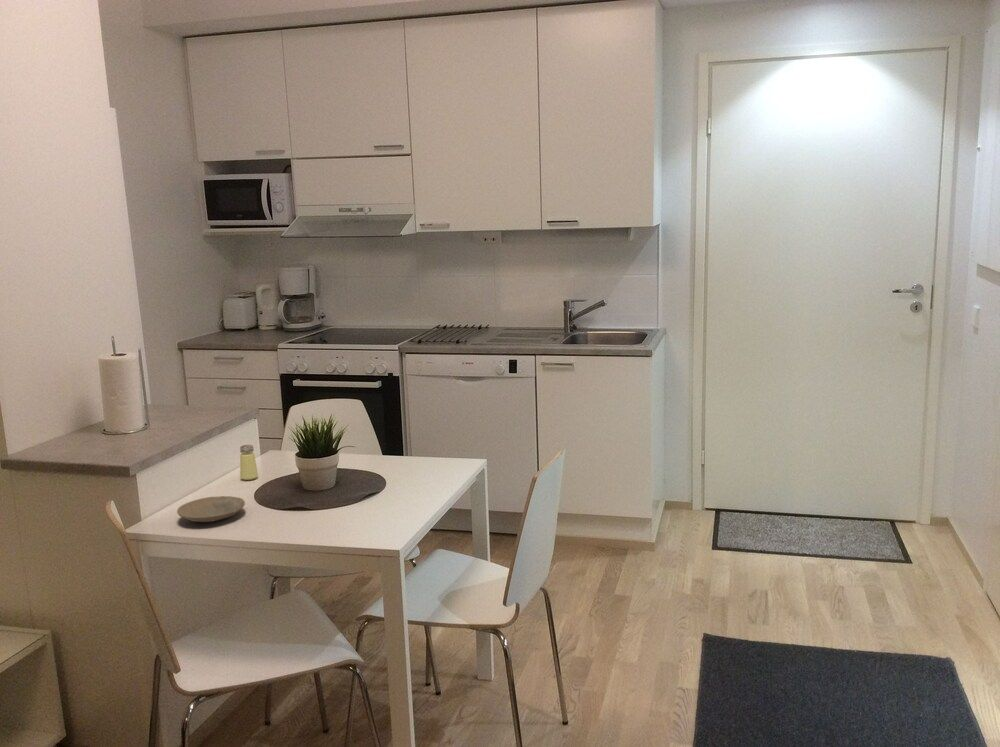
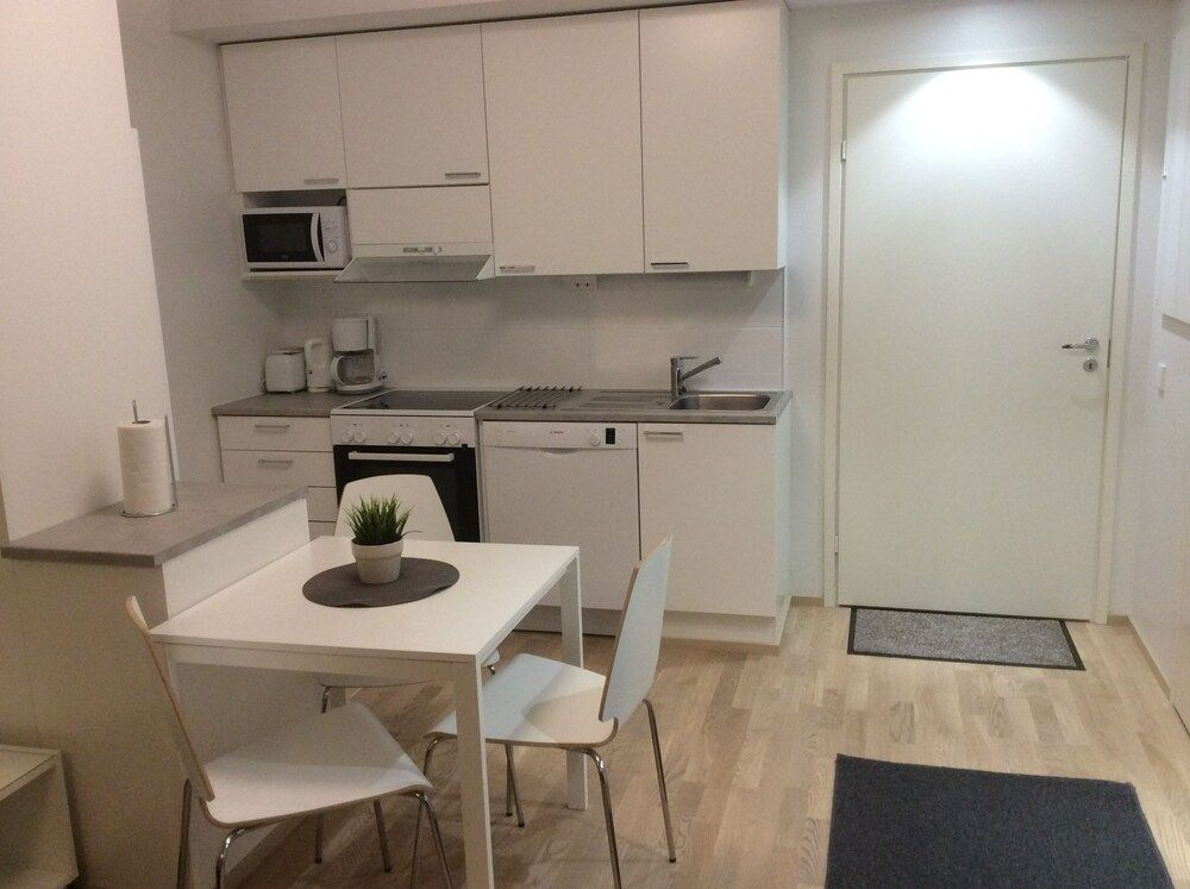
- saltshaker [239,444,259,481]
- plate [176,495,246,523]
